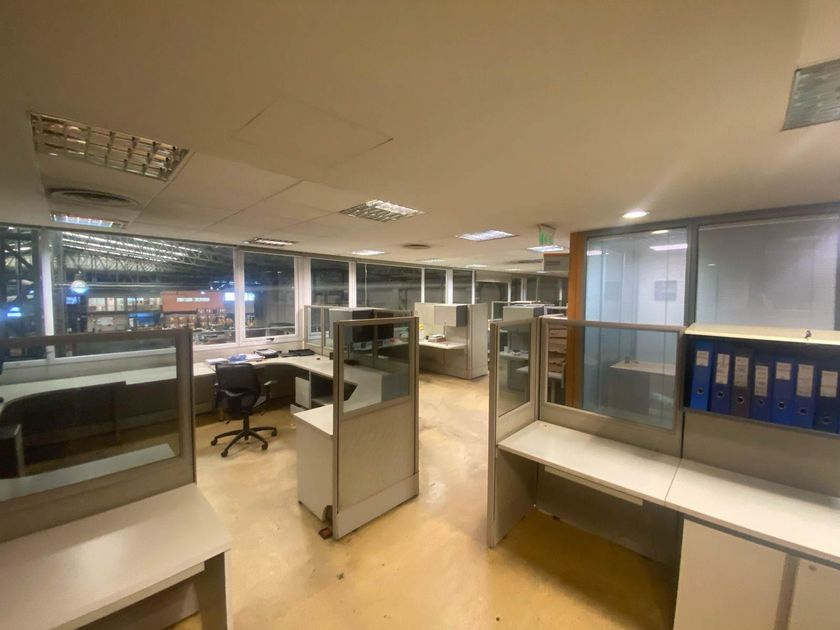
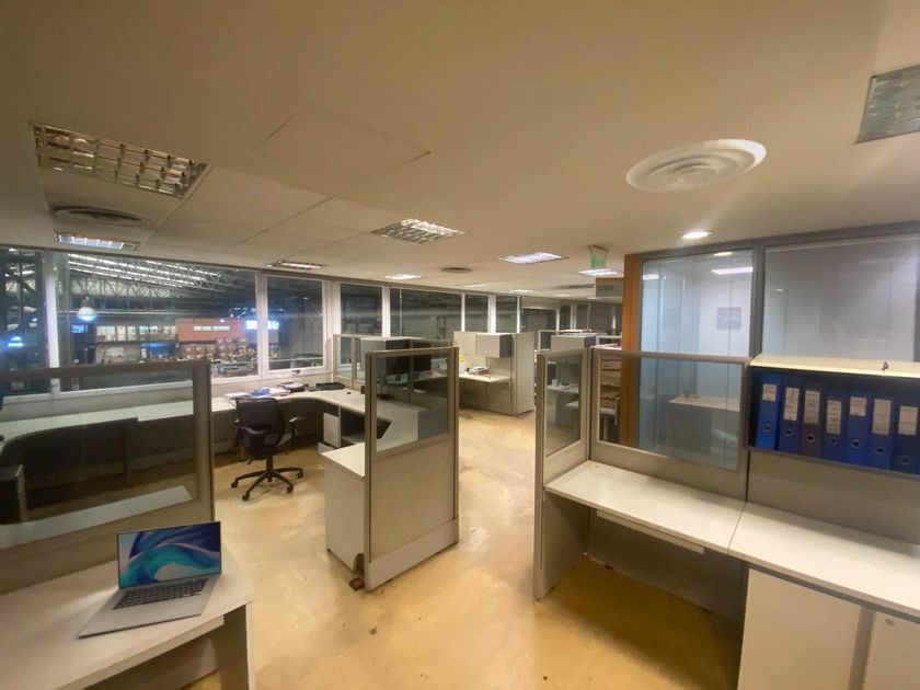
+ ceiling vent [625,138,768,193]
+ laptop [77,519,223,639]
